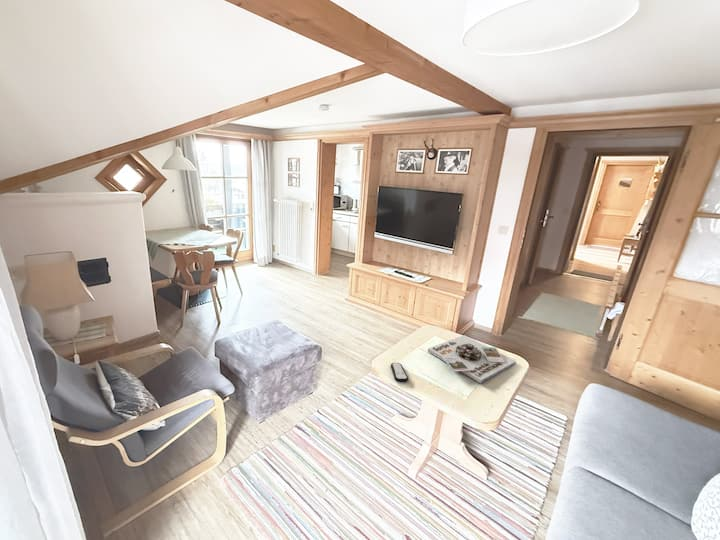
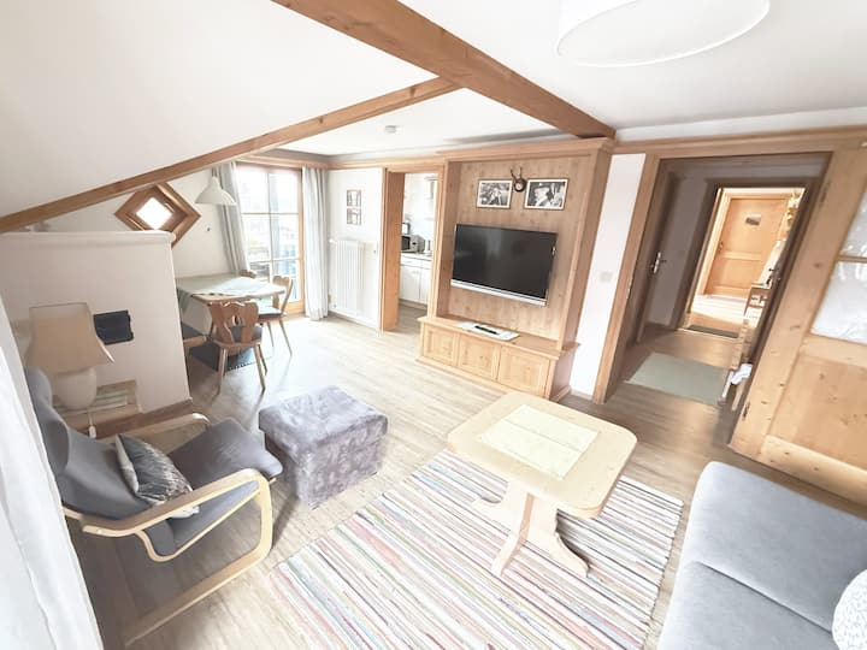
- board game [427,334,517,384]
- remote control [390,362,409,383]
